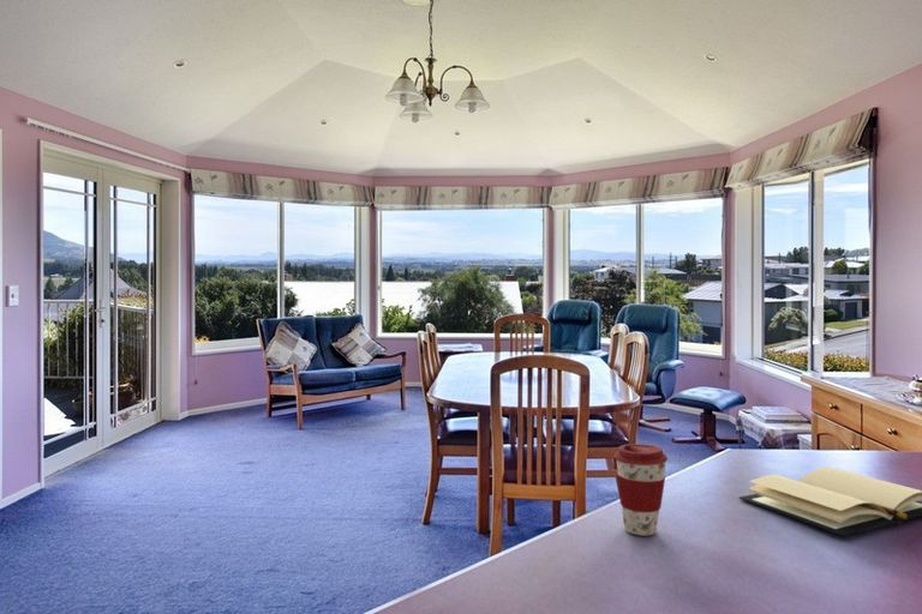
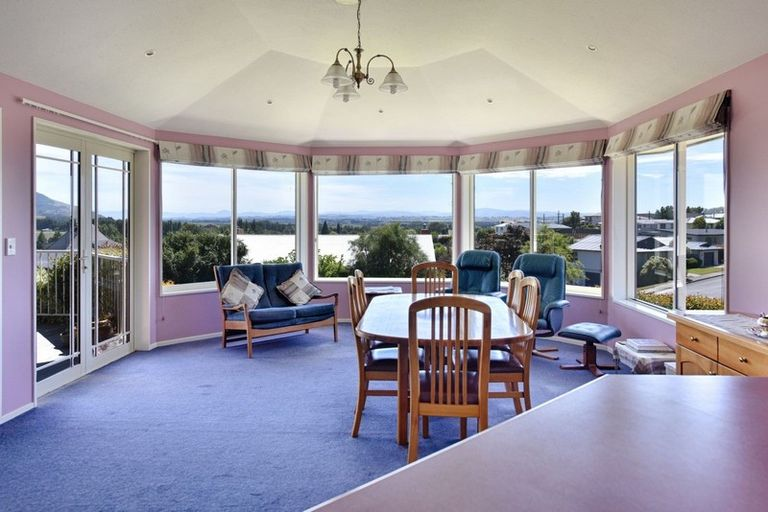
- coffee cup [613,443,669,536]
- book [738,466,922,537]
